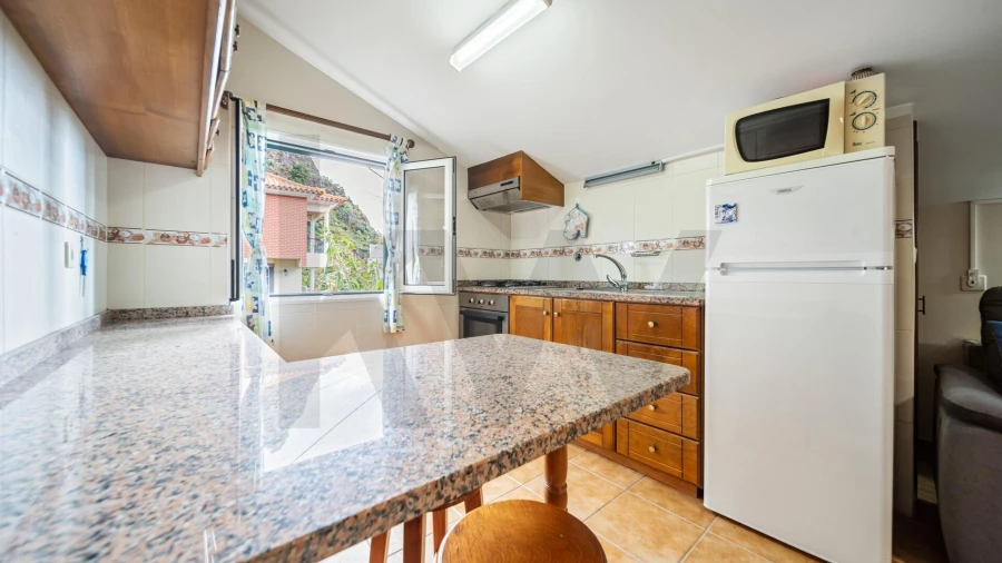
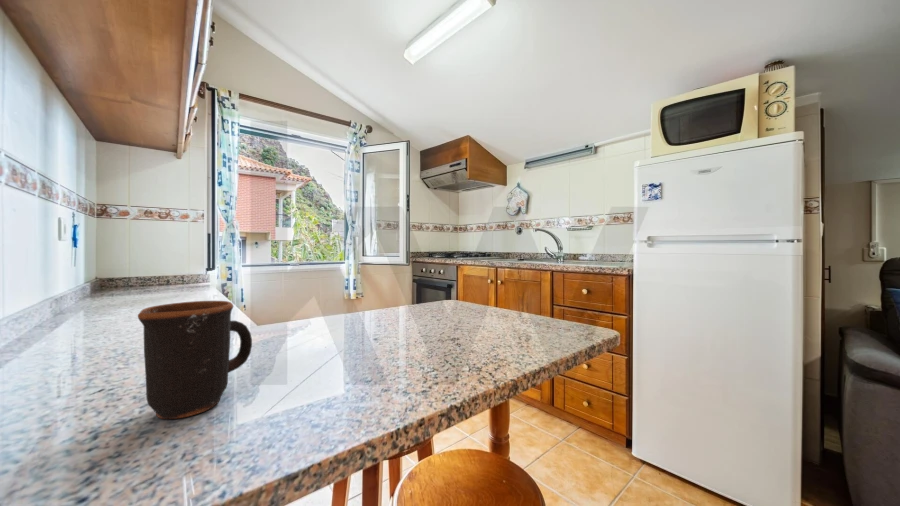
+ mug [137,300,253,420]
